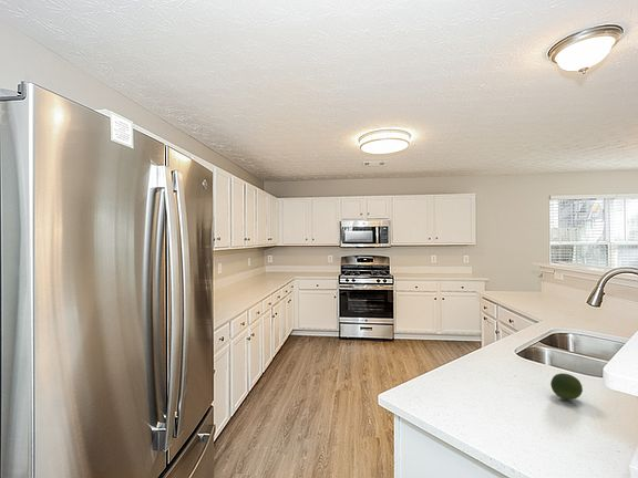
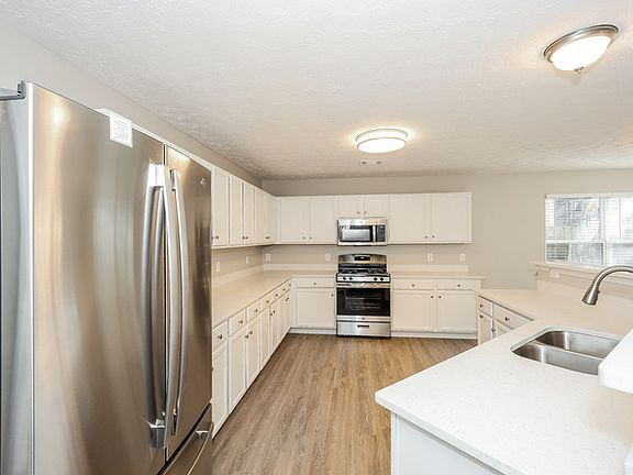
- fruit [549,372,584,401]
